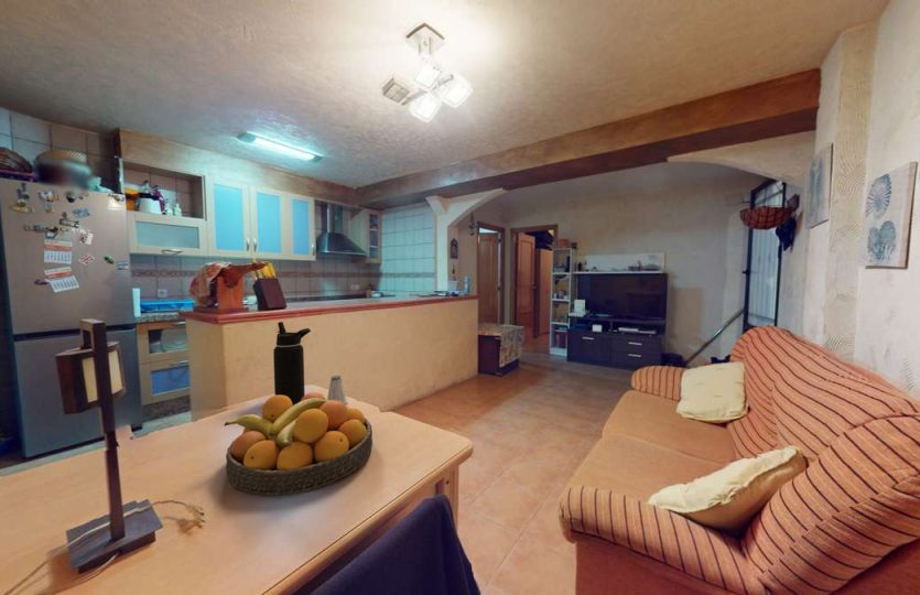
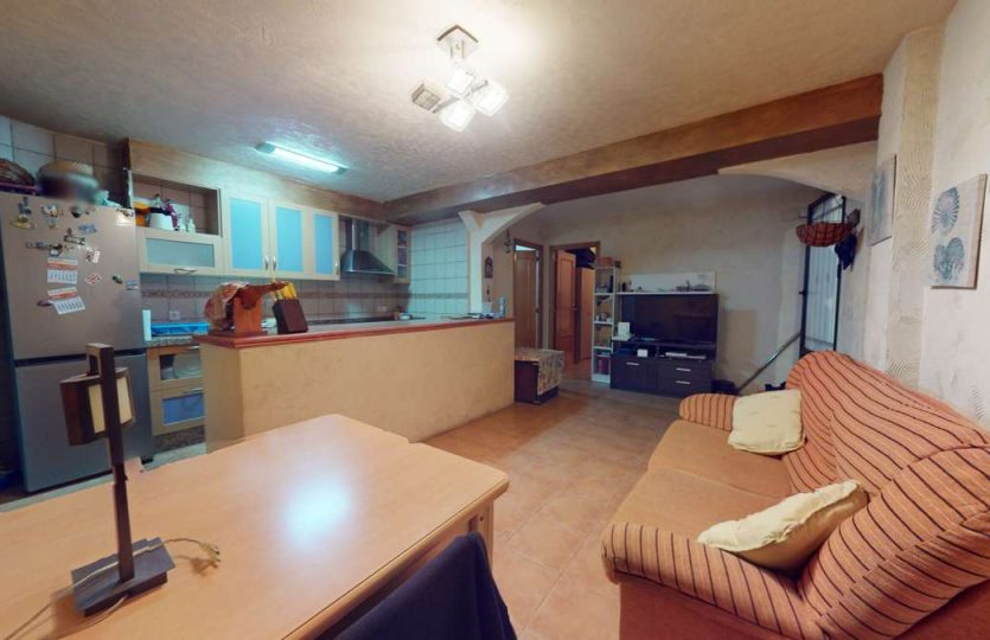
- fruit bowl [223,391,374,496]
- water bottle [272,321,312,404]
- saltshaker [326,375,348,405]
